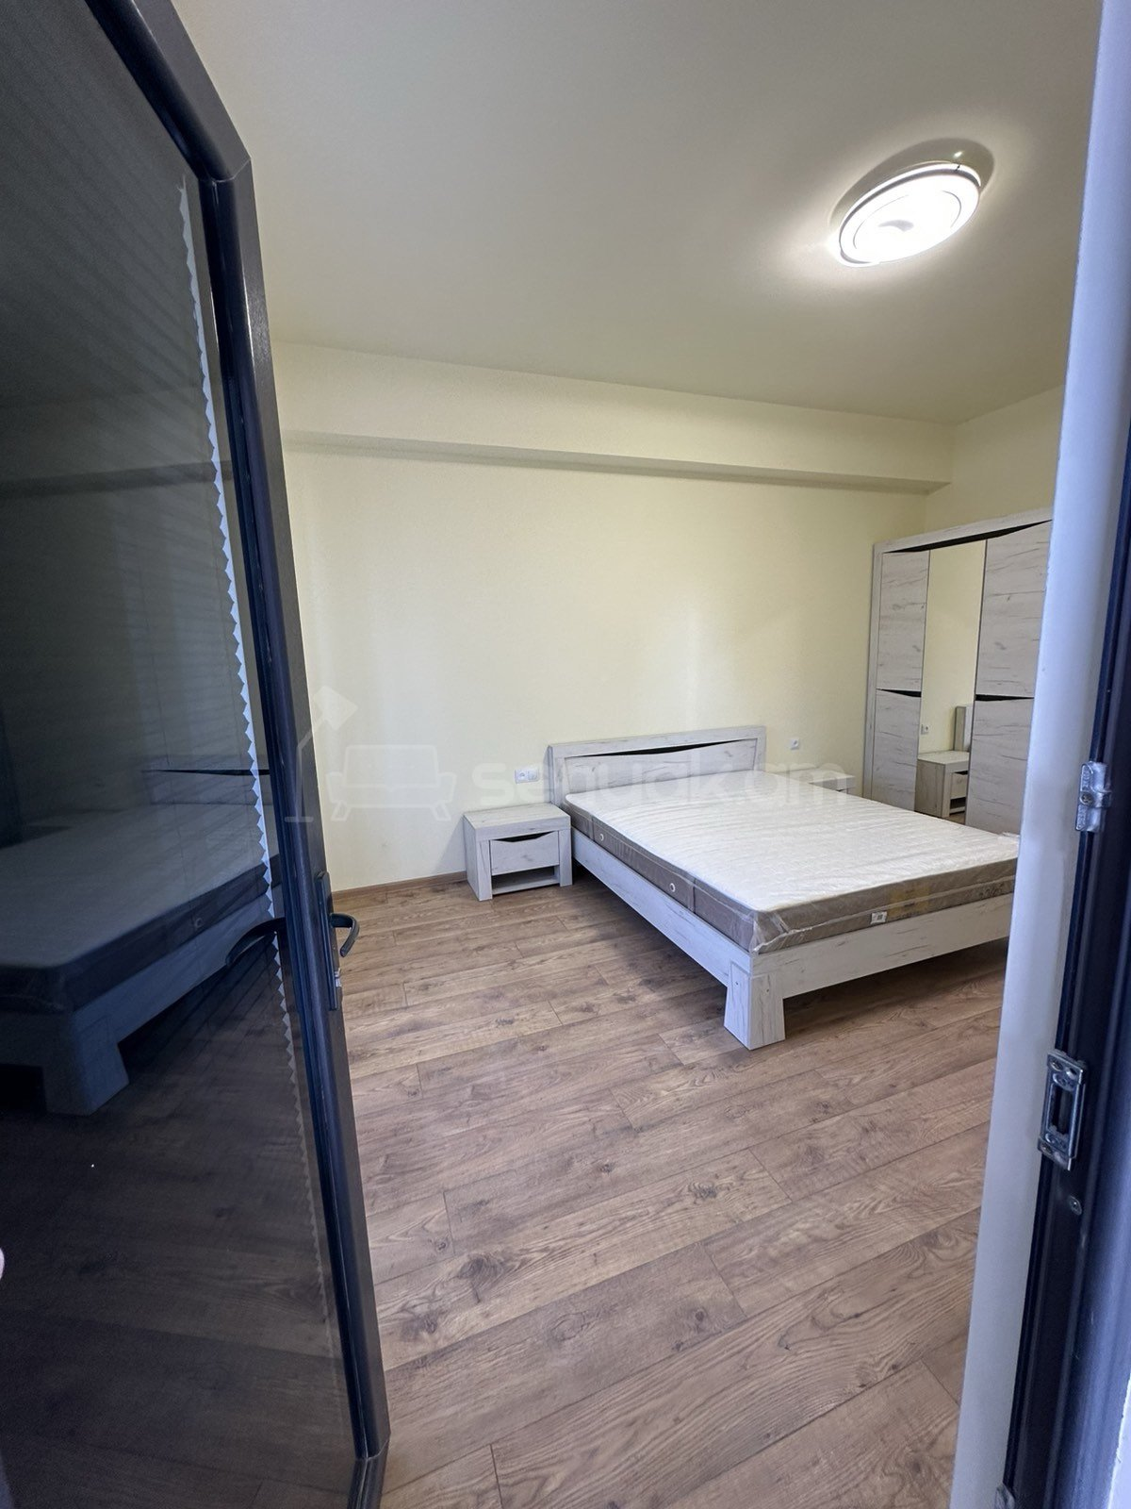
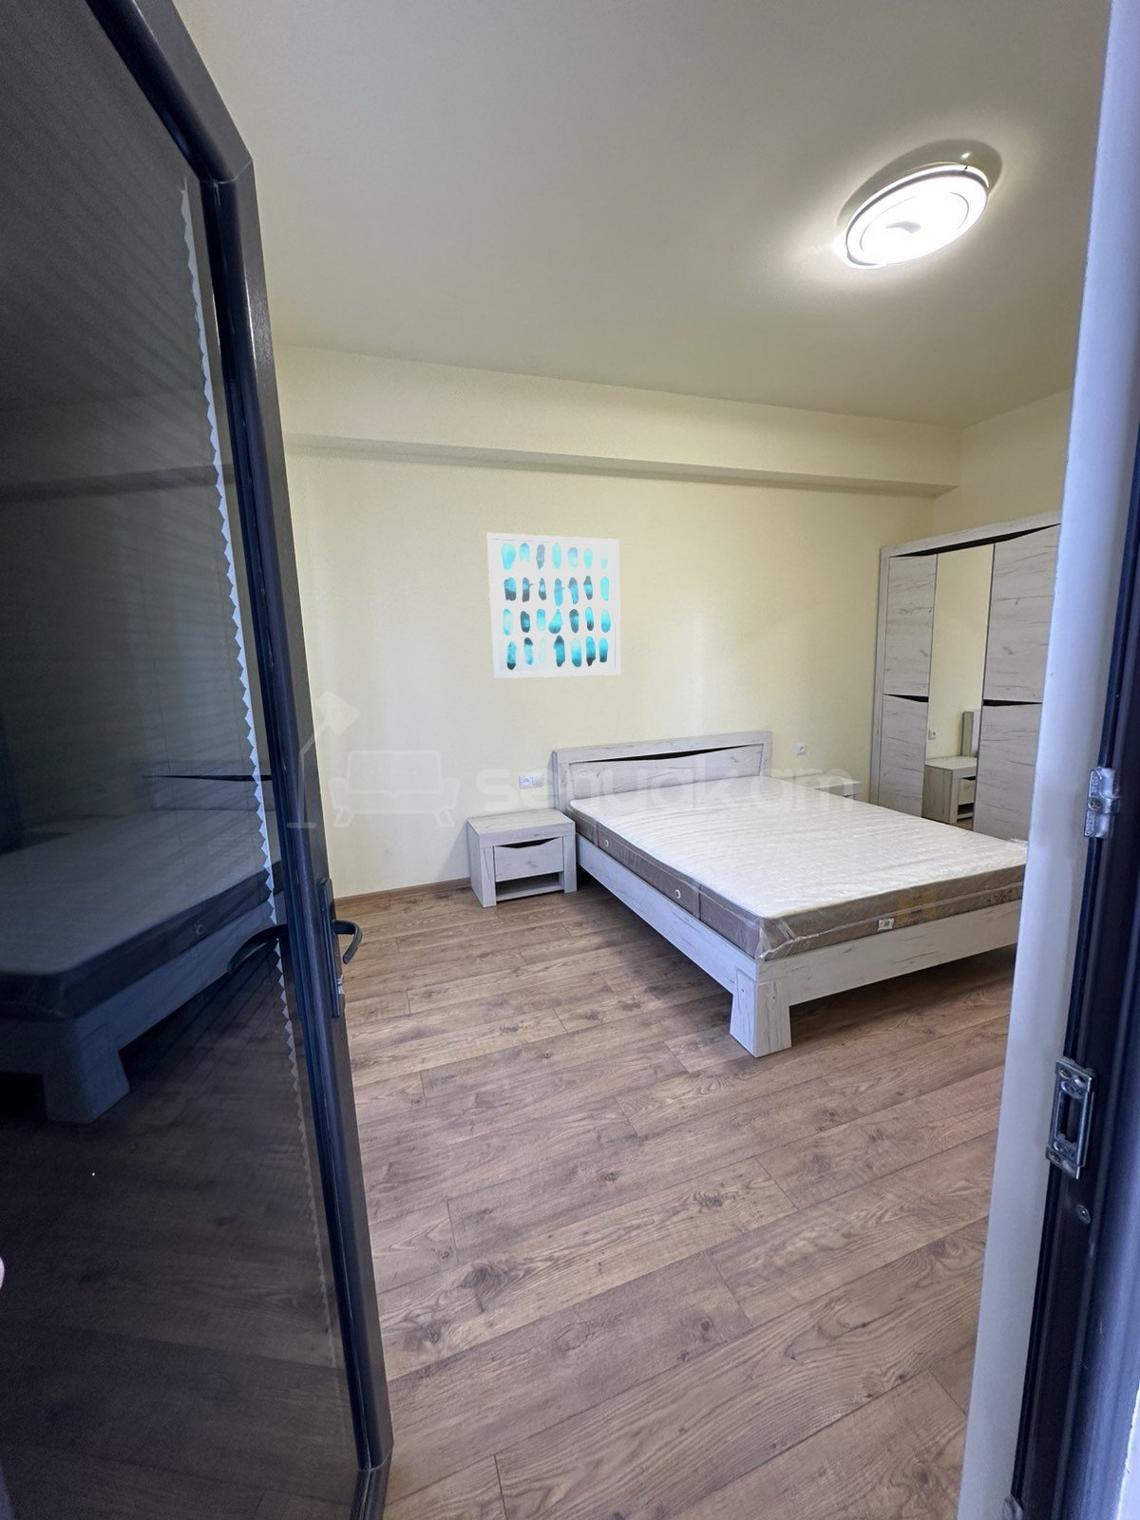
+ wall art [486,531,621,680]
